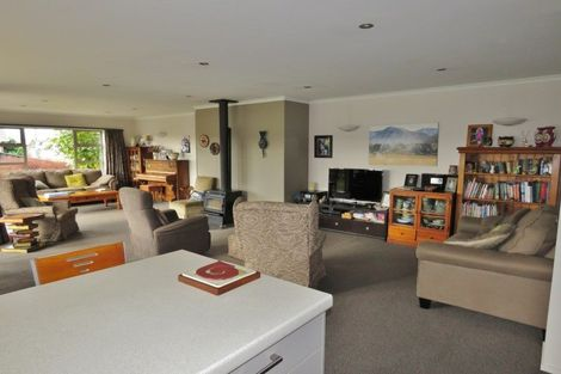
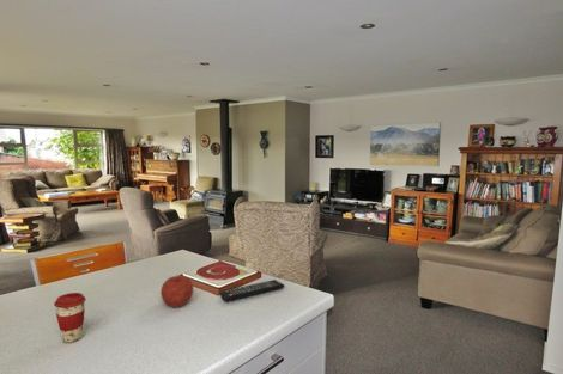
+ coffee cup [53,292,87,344]
+ remote control [219,278,285,302]
+ fruit [159,274,194,308]
